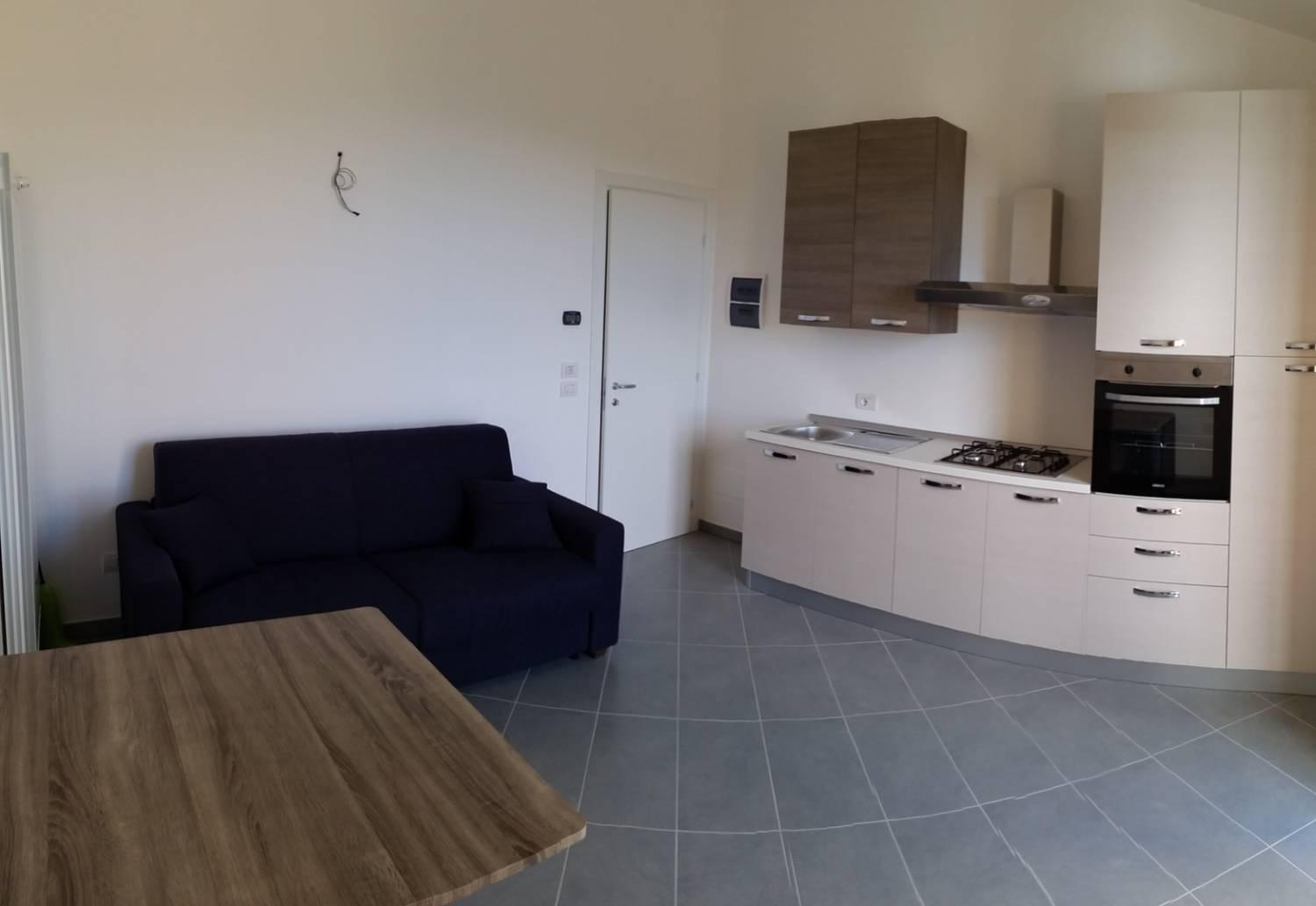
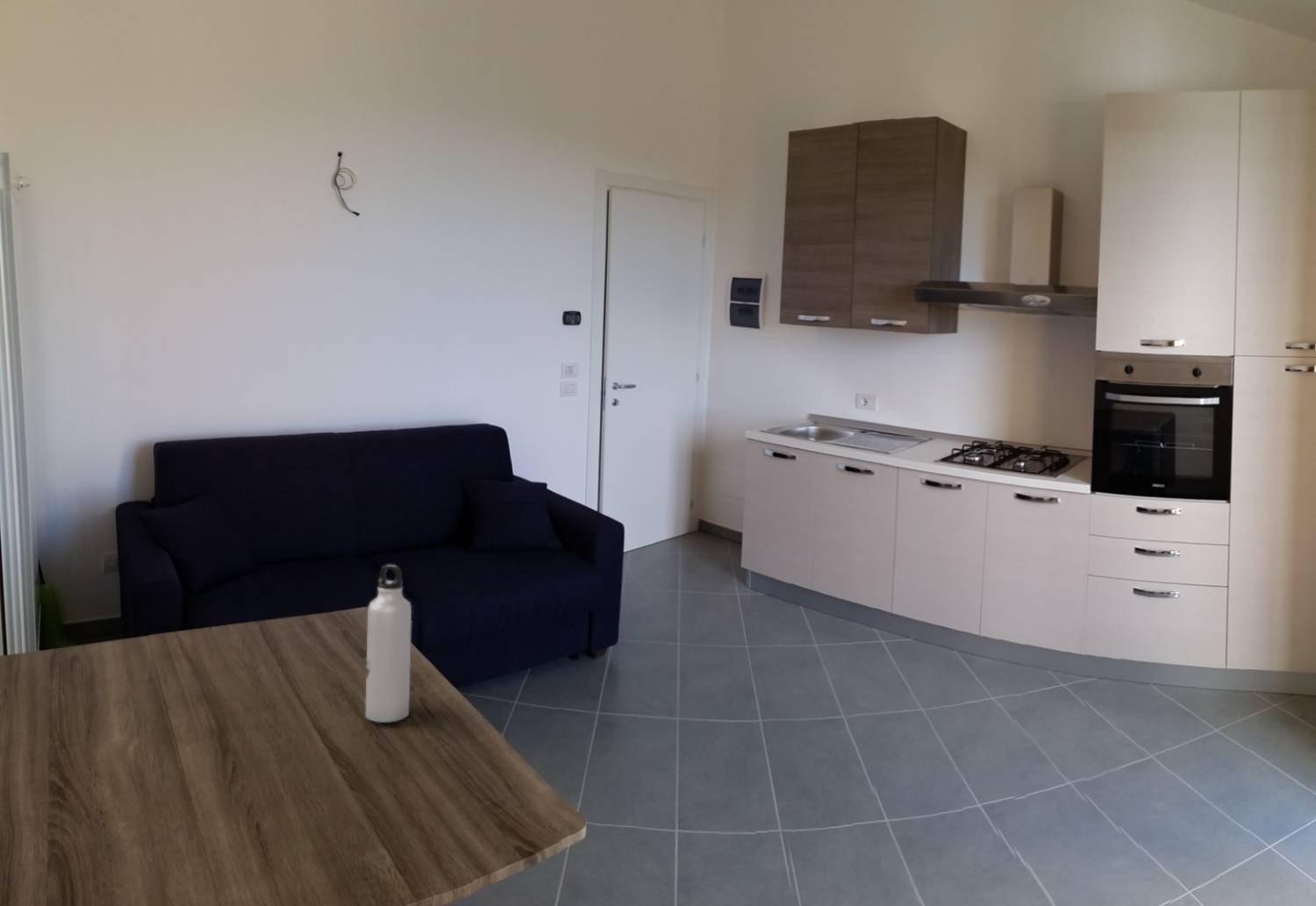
+ water bottle [365,564,412,724]
